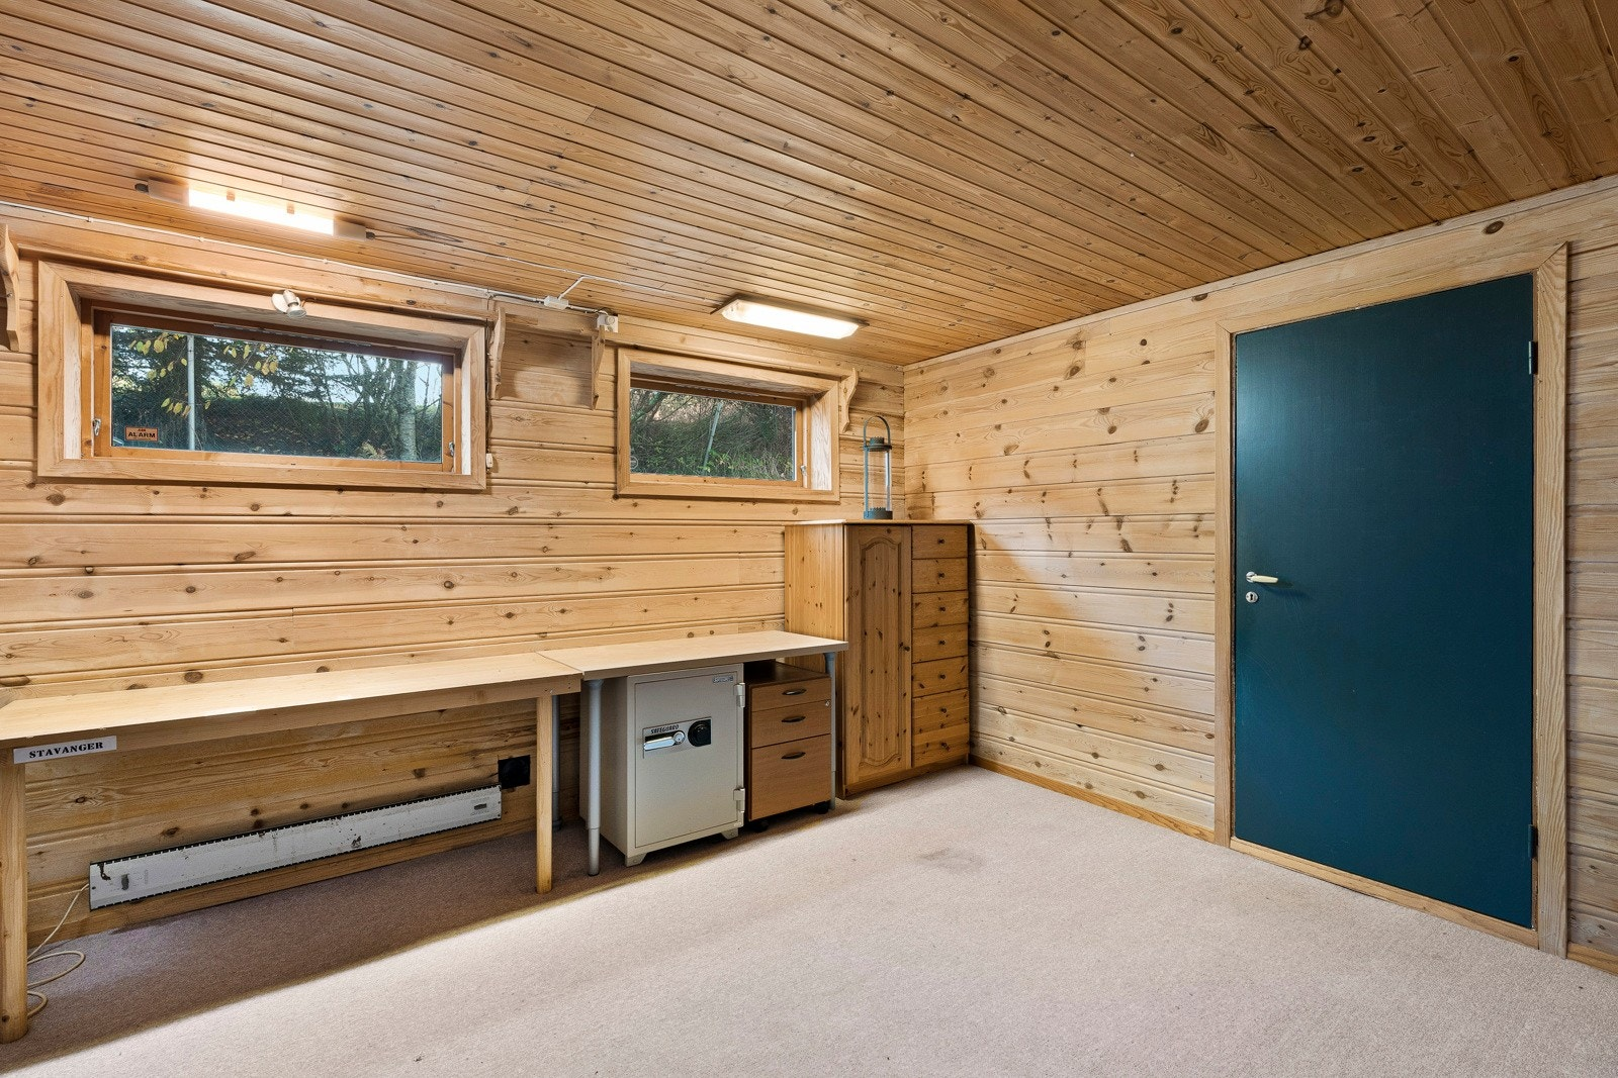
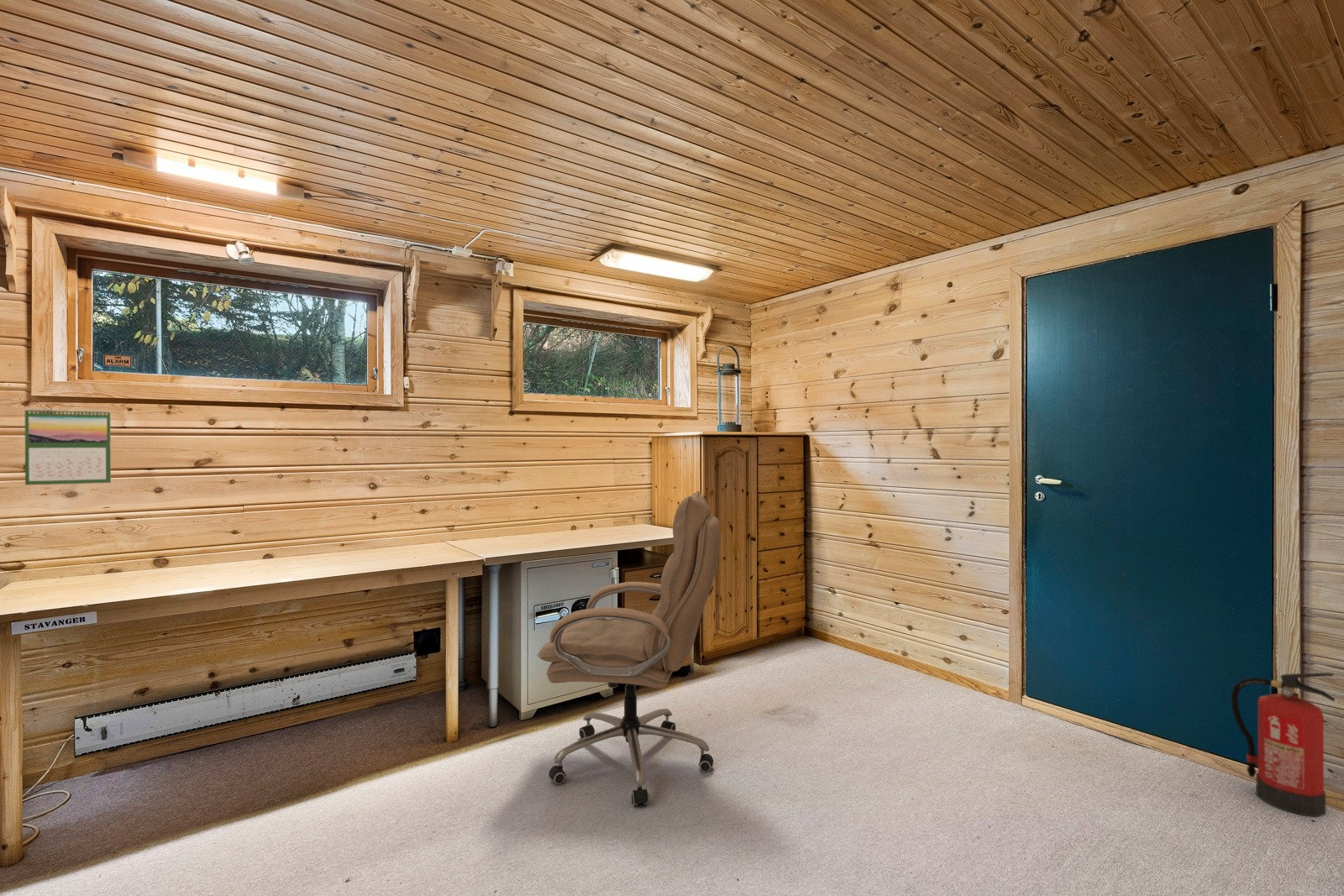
+ office chair [536,490,722,807]
+ fire extinguisher [1231,672,1336,817]
+ calendar [24,407,112,486]
